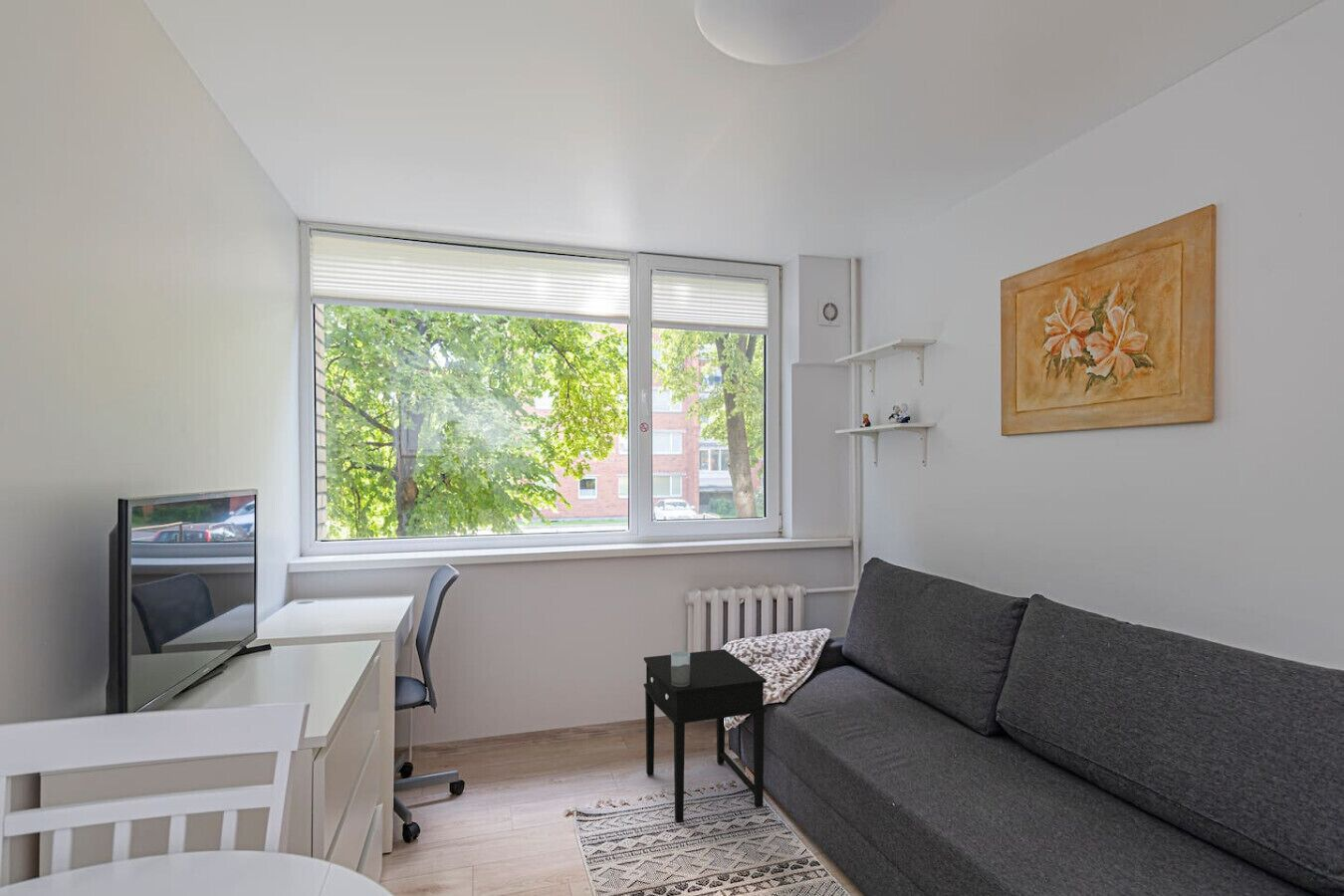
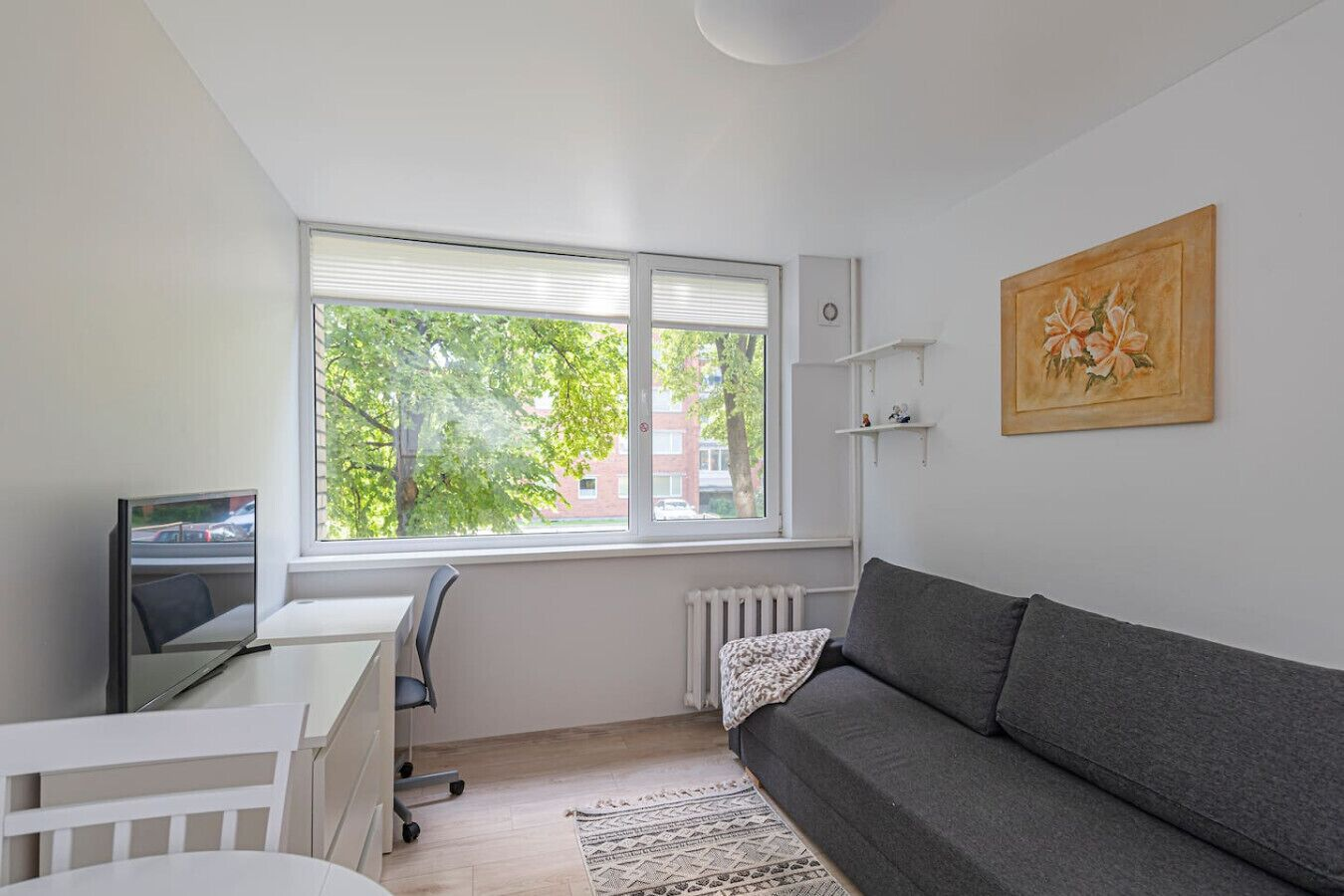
- mug [670,650,691,687]
- side table [643,648,768,824]
